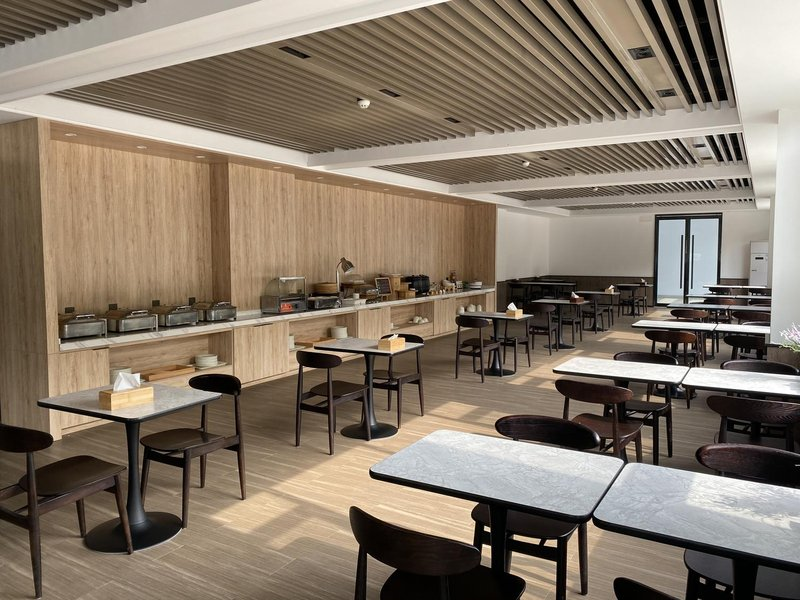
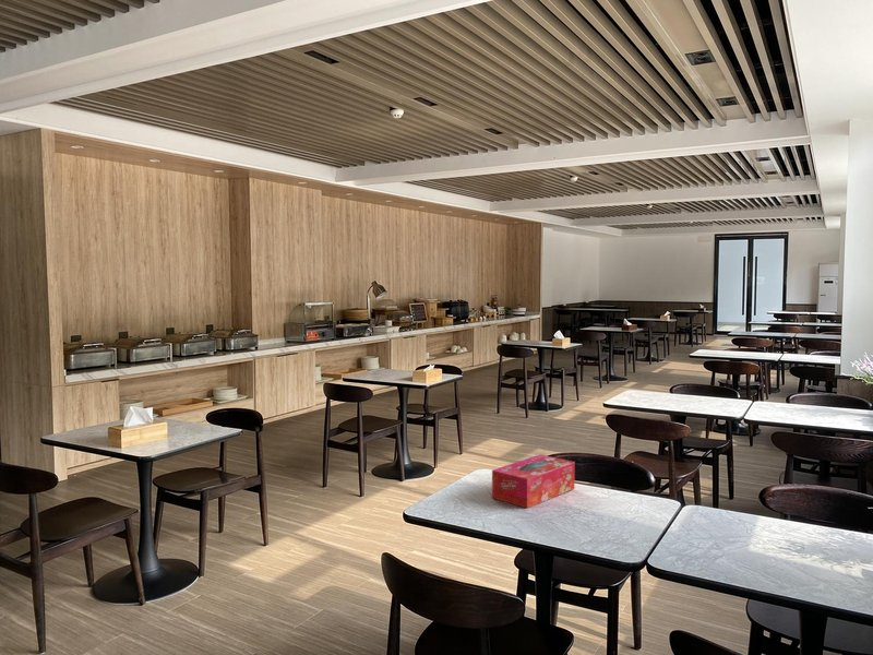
+ tissue box [491,453,576,509]
